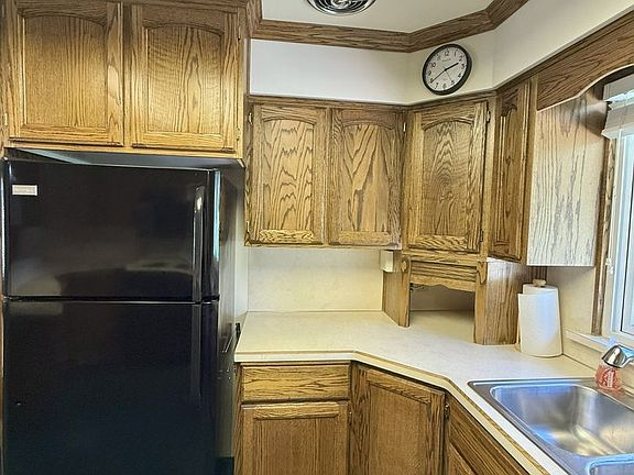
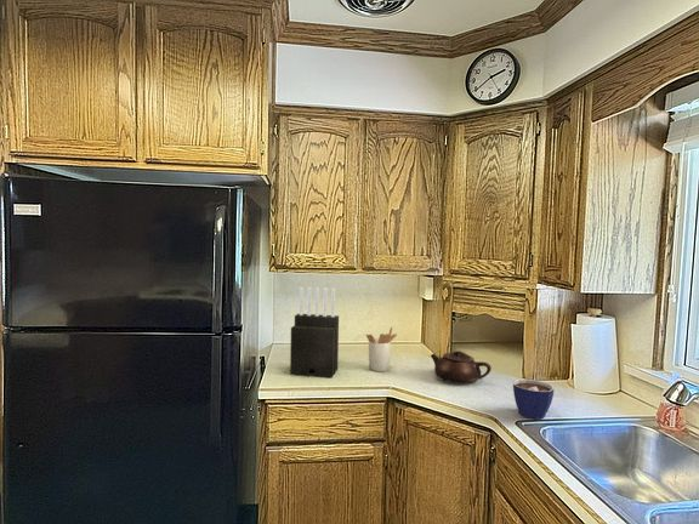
+ utensil holder [365,326,398,372]
+ cup [512,378,555,420]
+ teapot [430,349,493,385]
+ knife block [289,286,340,378]
